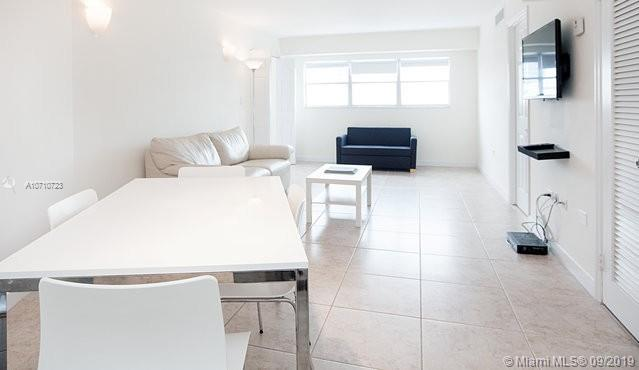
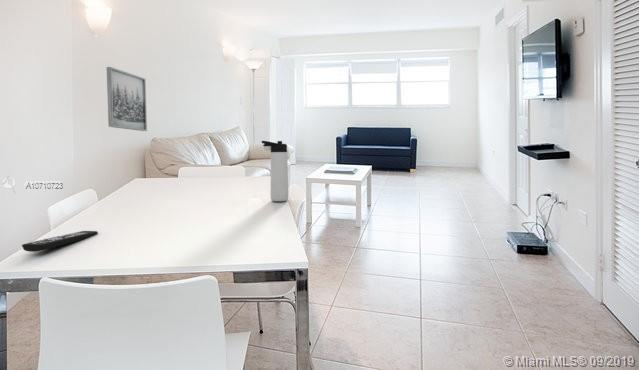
+ remote control [21,230,99,253]
+ wall art [106,66,148,132]
+ thermos bottle [261,140,289,202]
